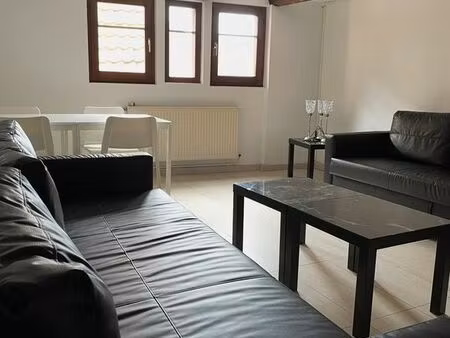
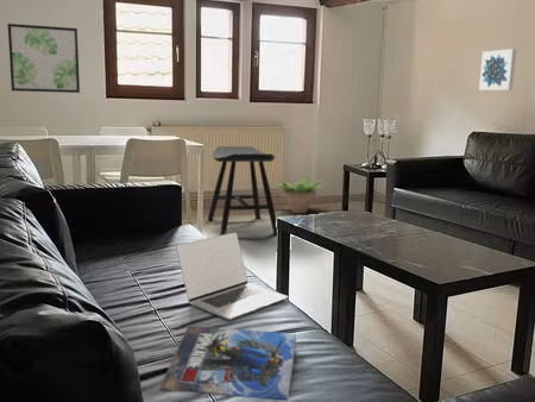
+ magazine [159,325,297,402]
+ wall art [478,48,517,92]
+ decorative plant [272,177,326,214]
+ stool [207,145,278,235]
+ wall art [7,23,81,94]
+ laptop [175,231,289,321]
